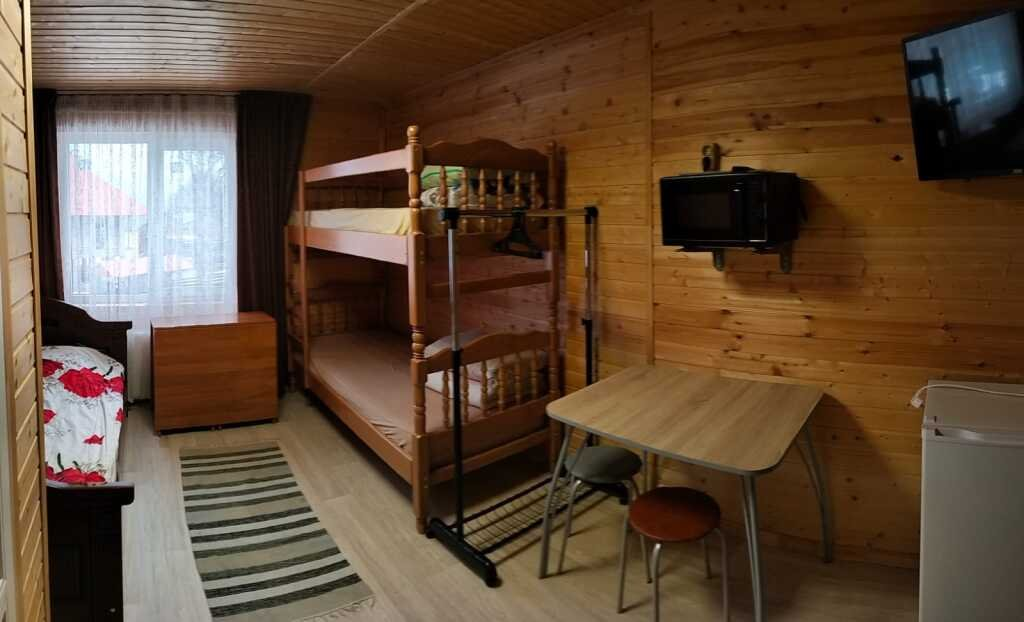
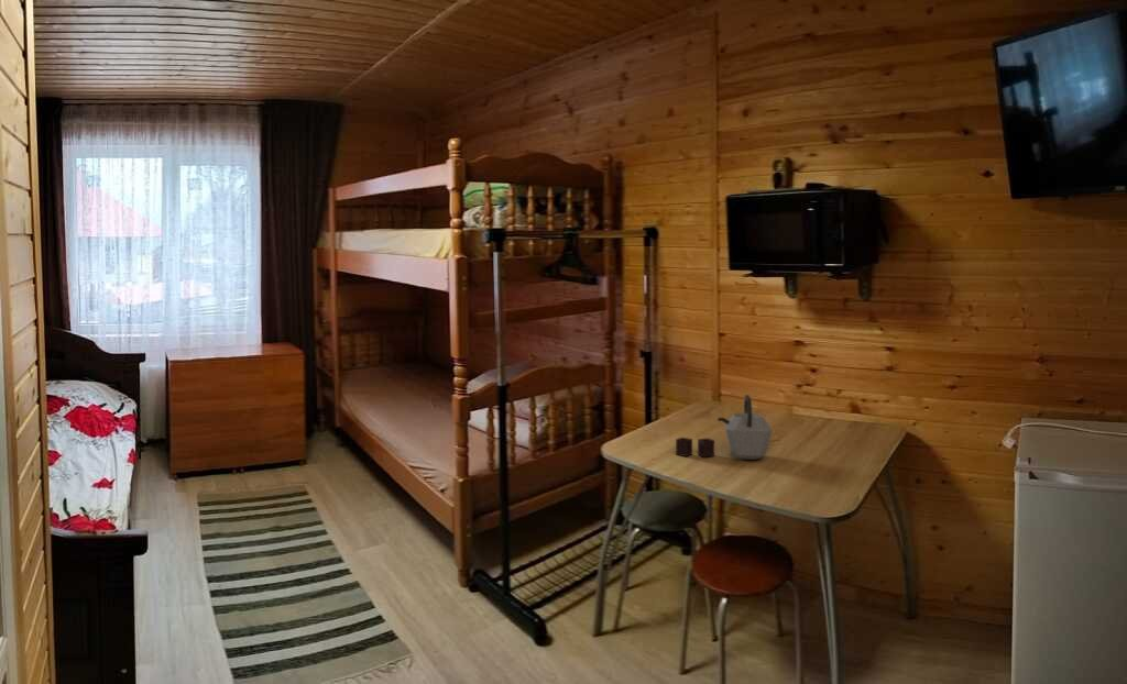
+ kettle [675,394,774,461]
